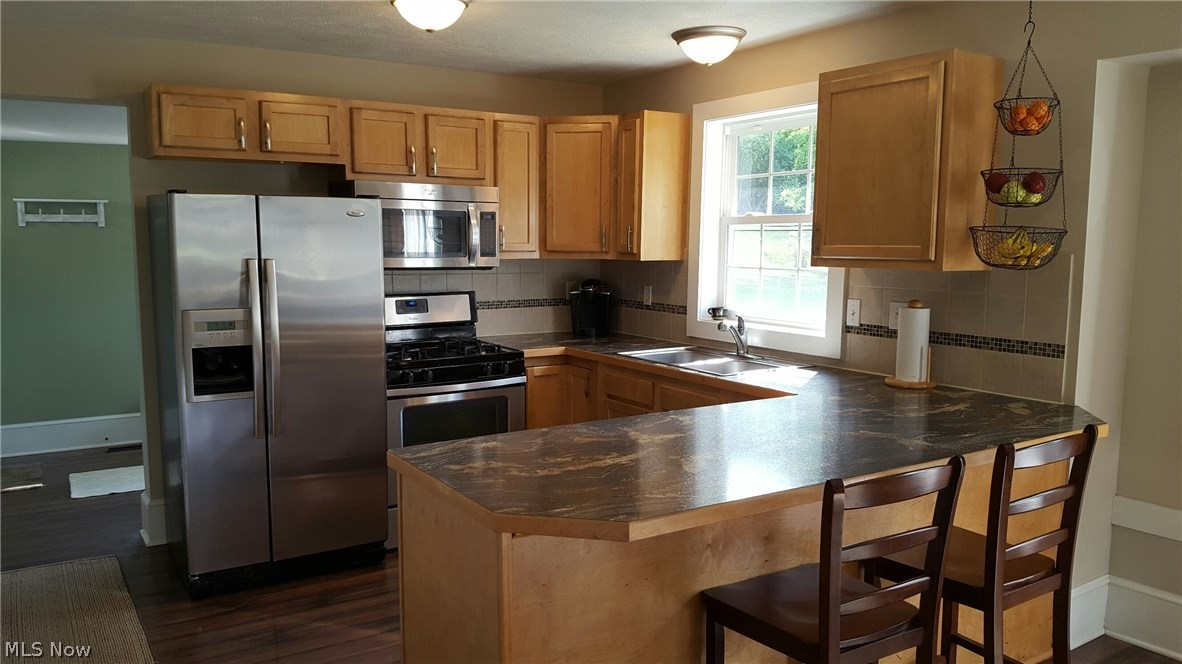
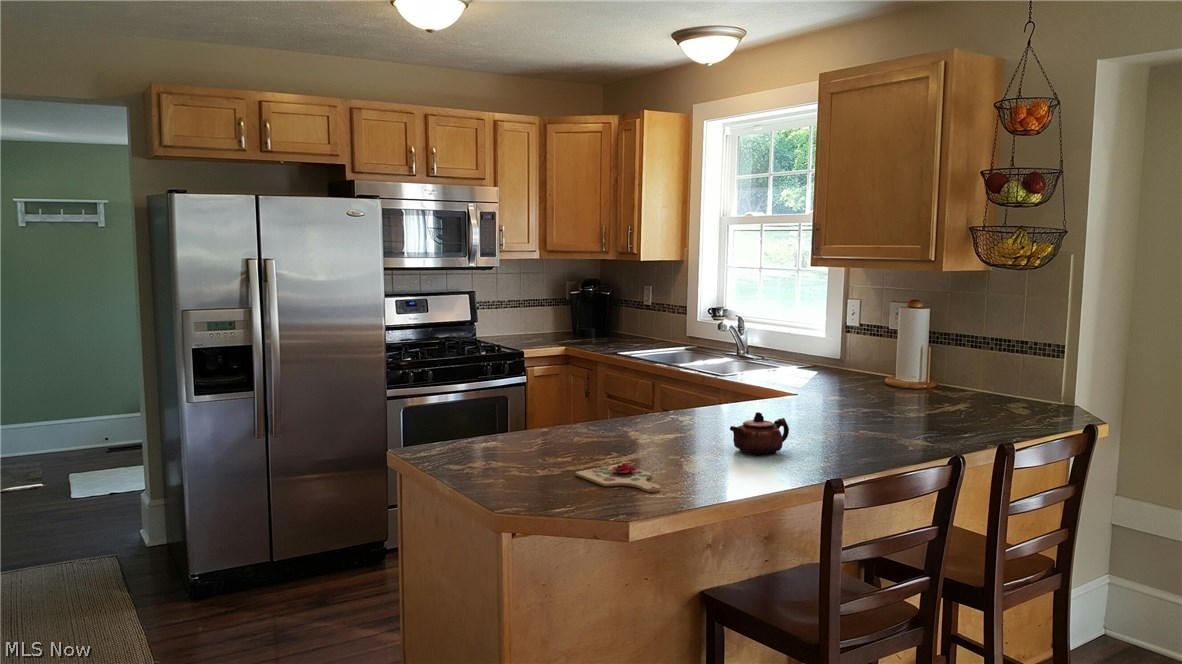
+ cutting board [575,458,662,493]
+ teapot [729,411,790,457]
